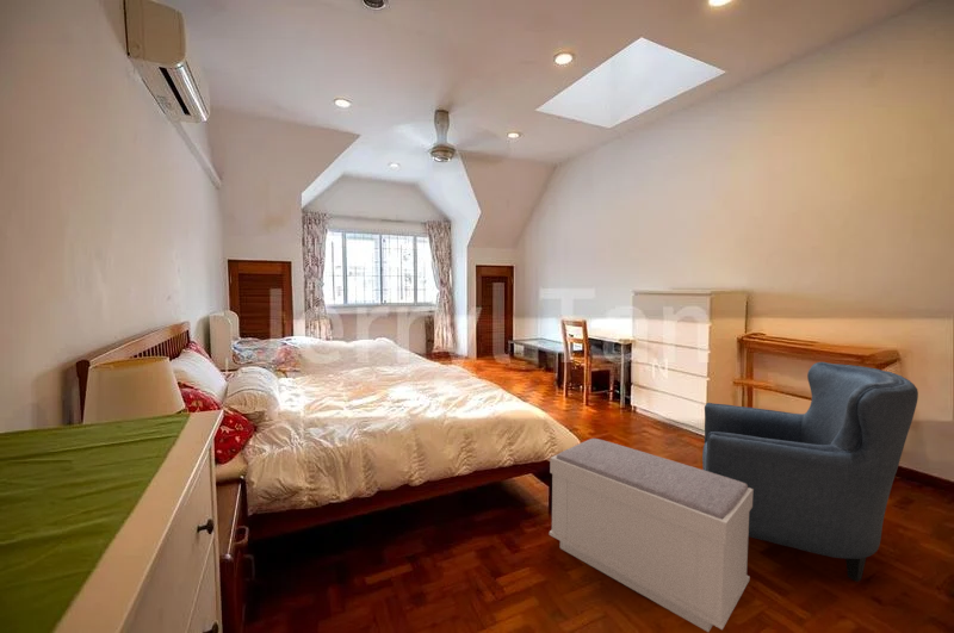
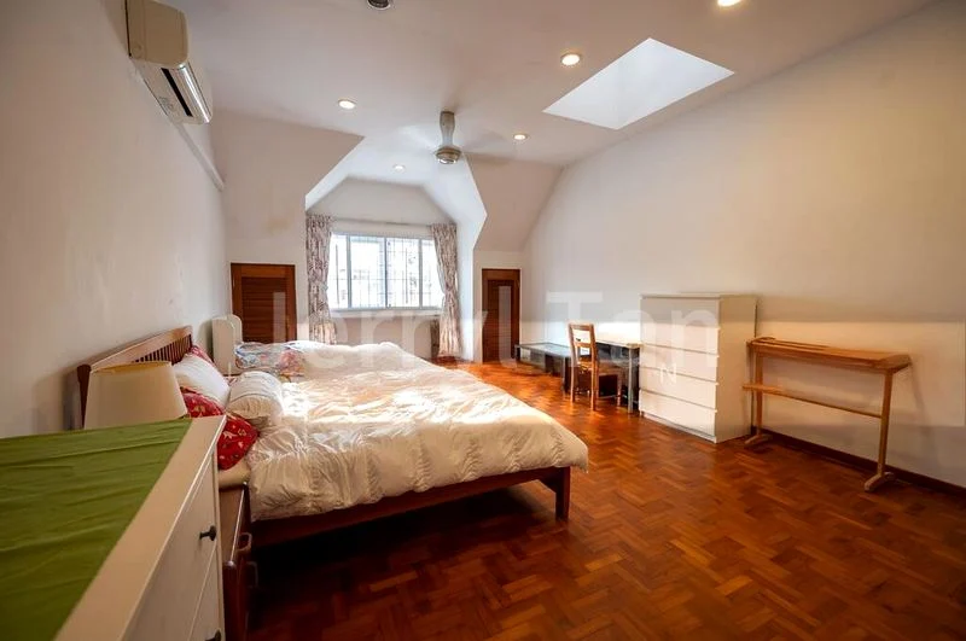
- bench [549,437,754,633]
- armchair [701,361,919,583]
